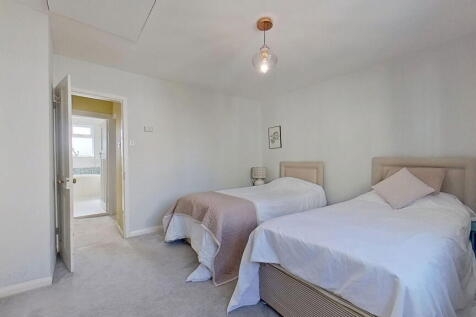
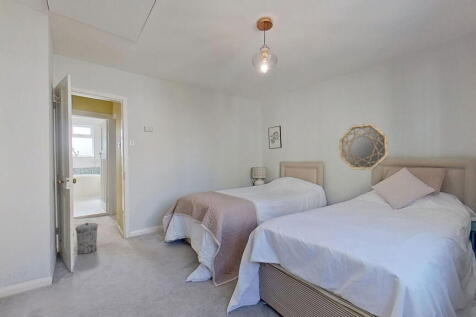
+ trash can [75,222,99,255]
+ home mirror [339,123,389,171]
